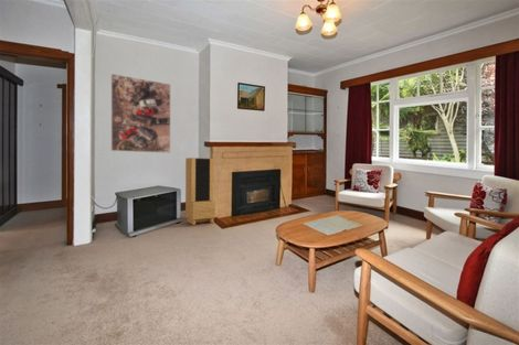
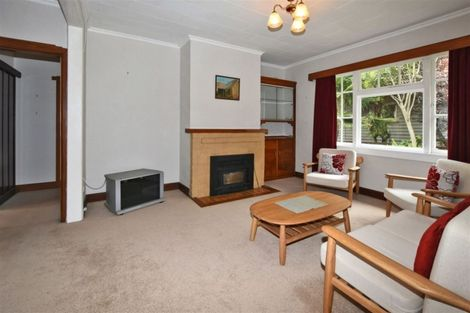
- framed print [110,73,171,154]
- storage cabinet [184,157,216,226]
